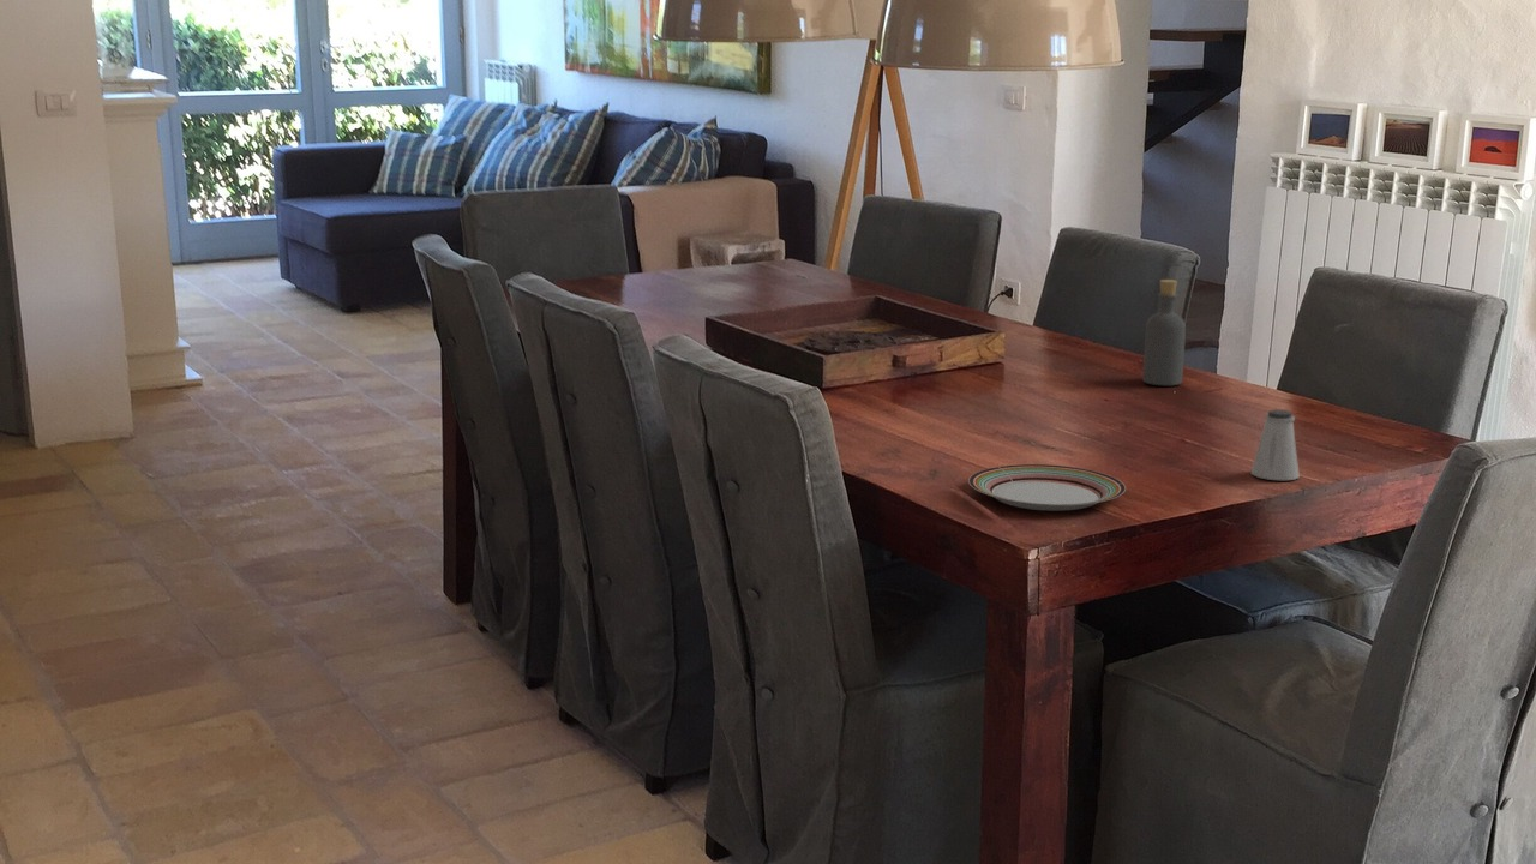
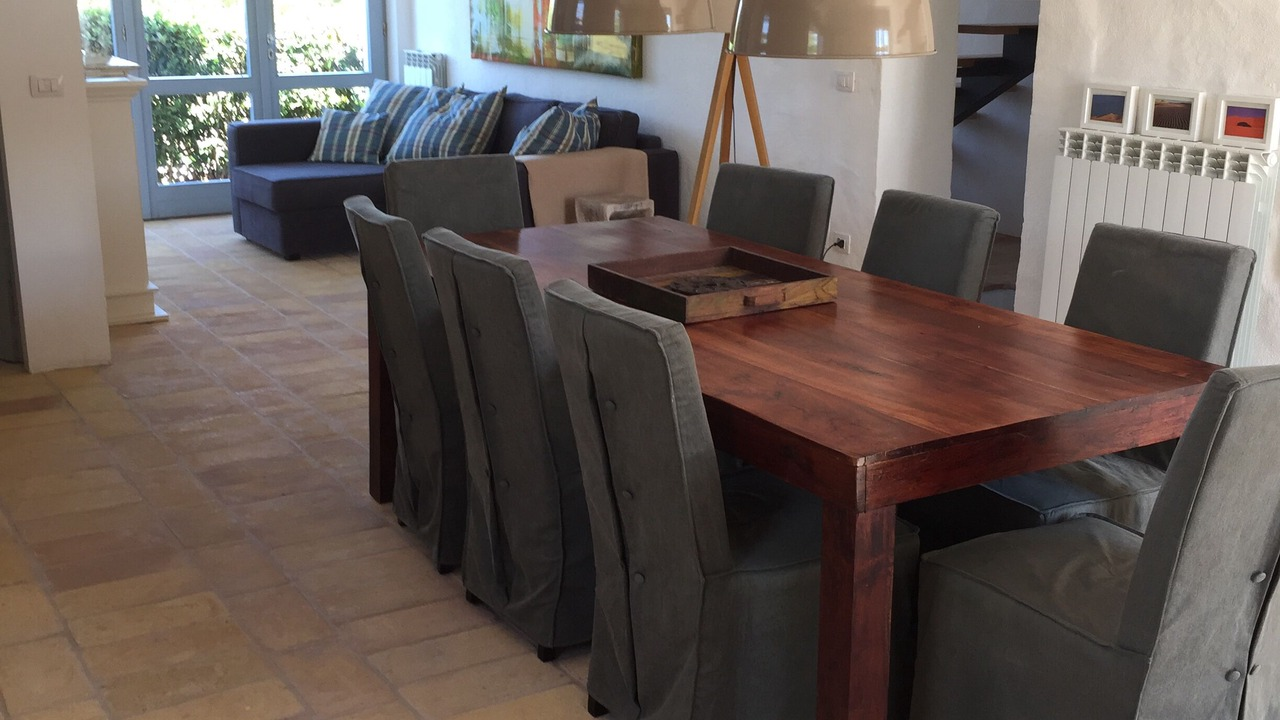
- saltshaker [1250,408,1301,481]
- bottle [1142,278,1187,386]
- plate [967,463,1127,512]
